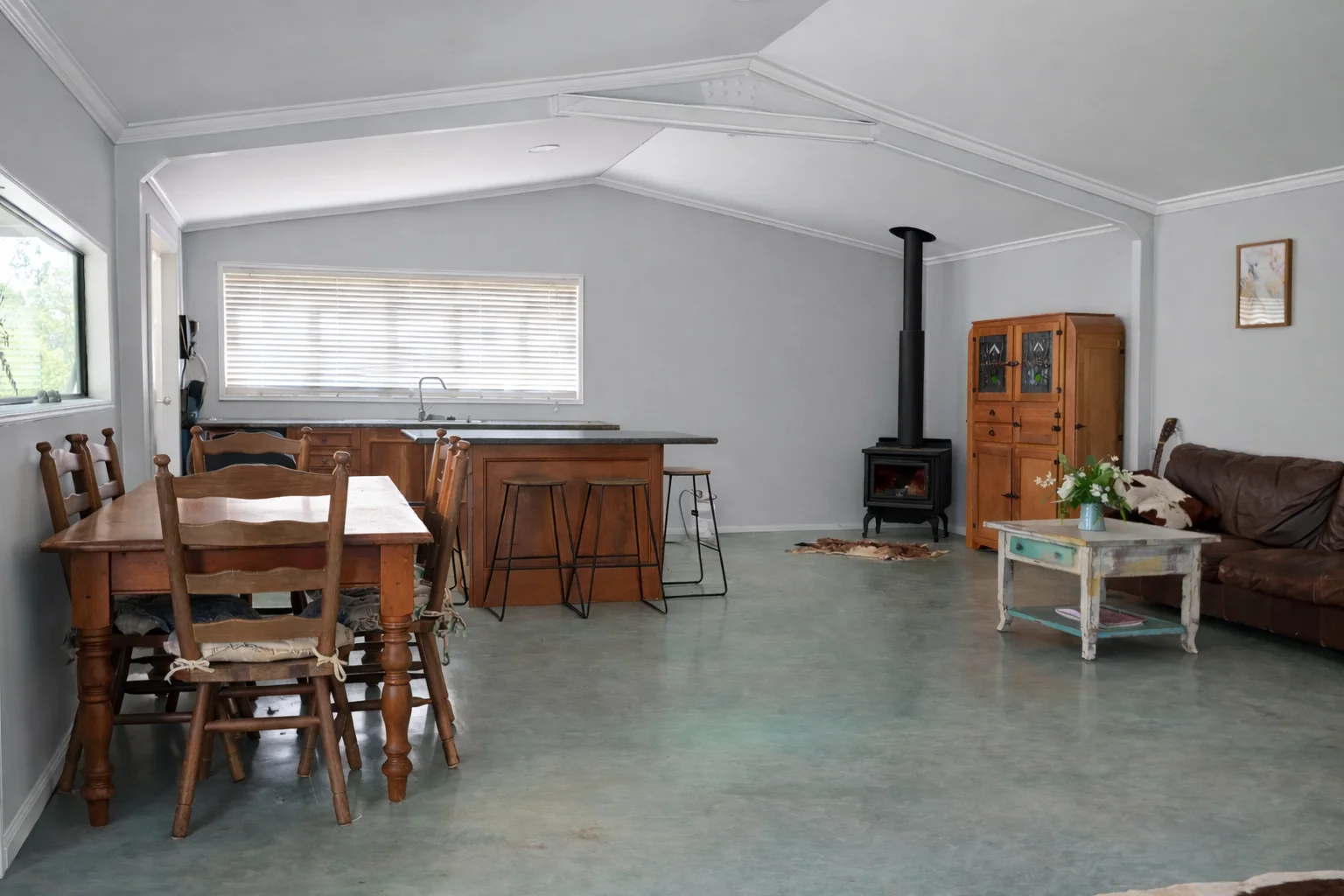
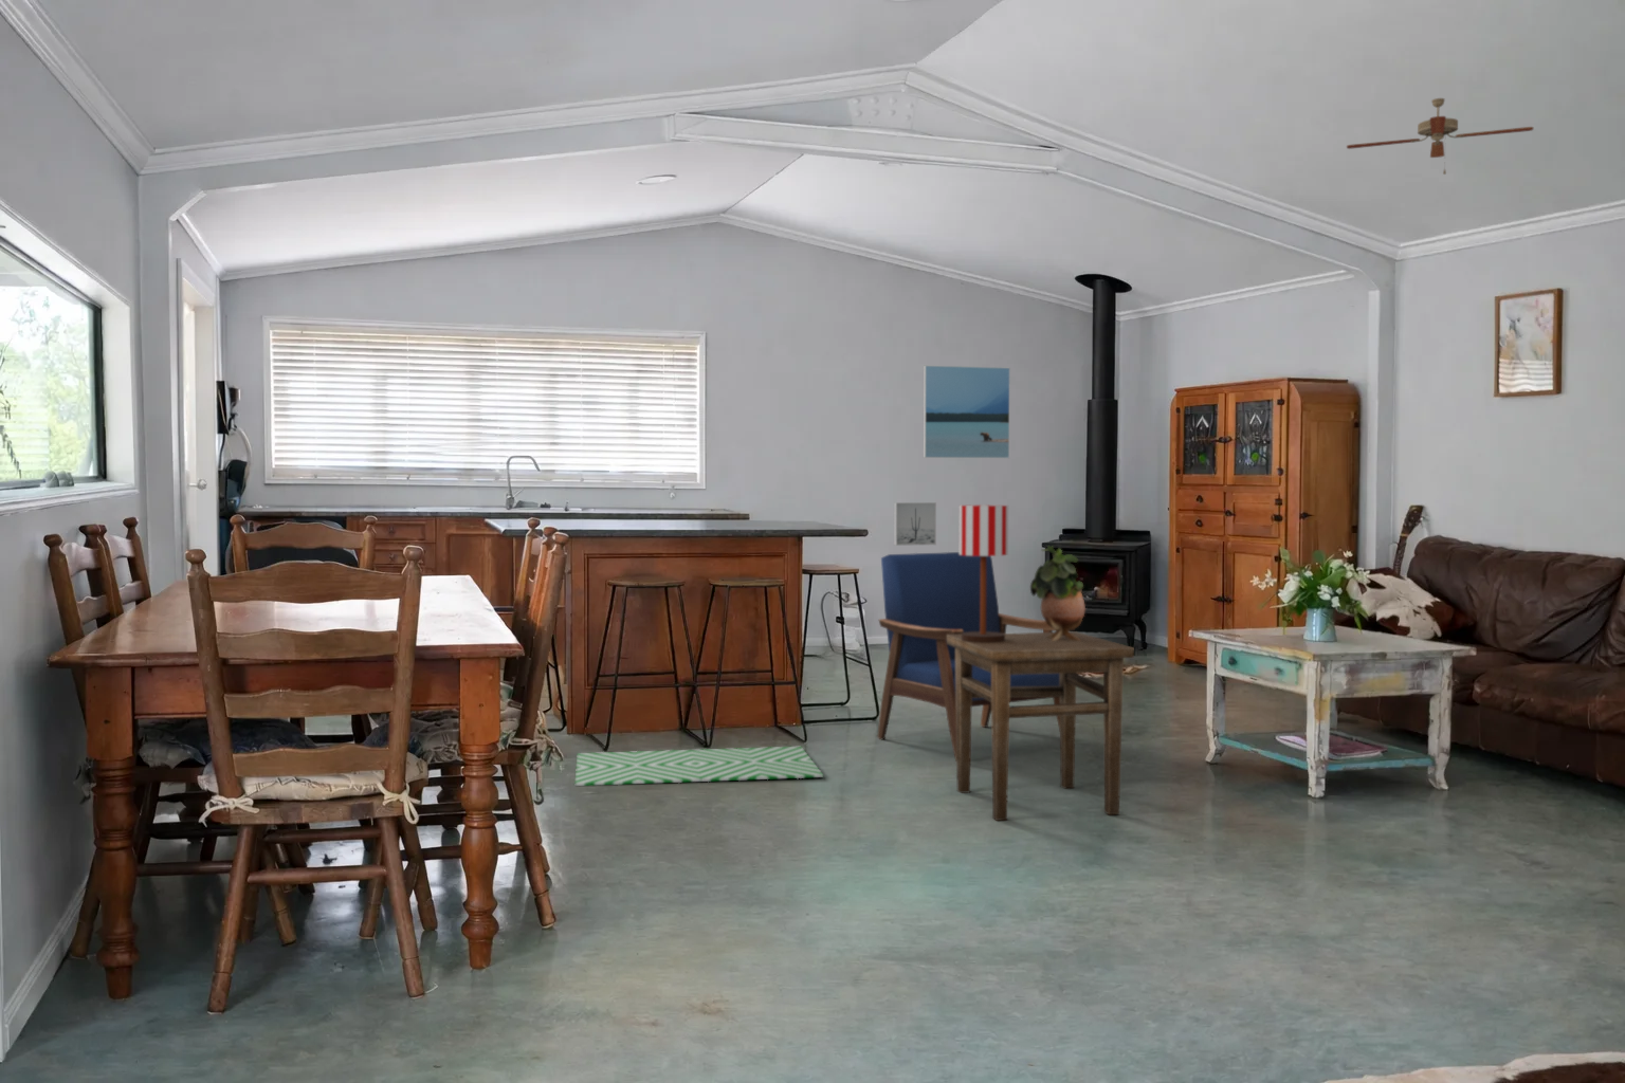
+ side table [947,630,1134,822]
+ potted plant [1029,545,1087,641]
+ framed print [923,365,1012,459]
+ armchair [877,551,1076,763]
+ wall art [894,502,937,546]
+ rug [574,746,825,787]
+ ceiling fan [1346,98,1534,175]
+ table lamp [959,503,1010,643]
